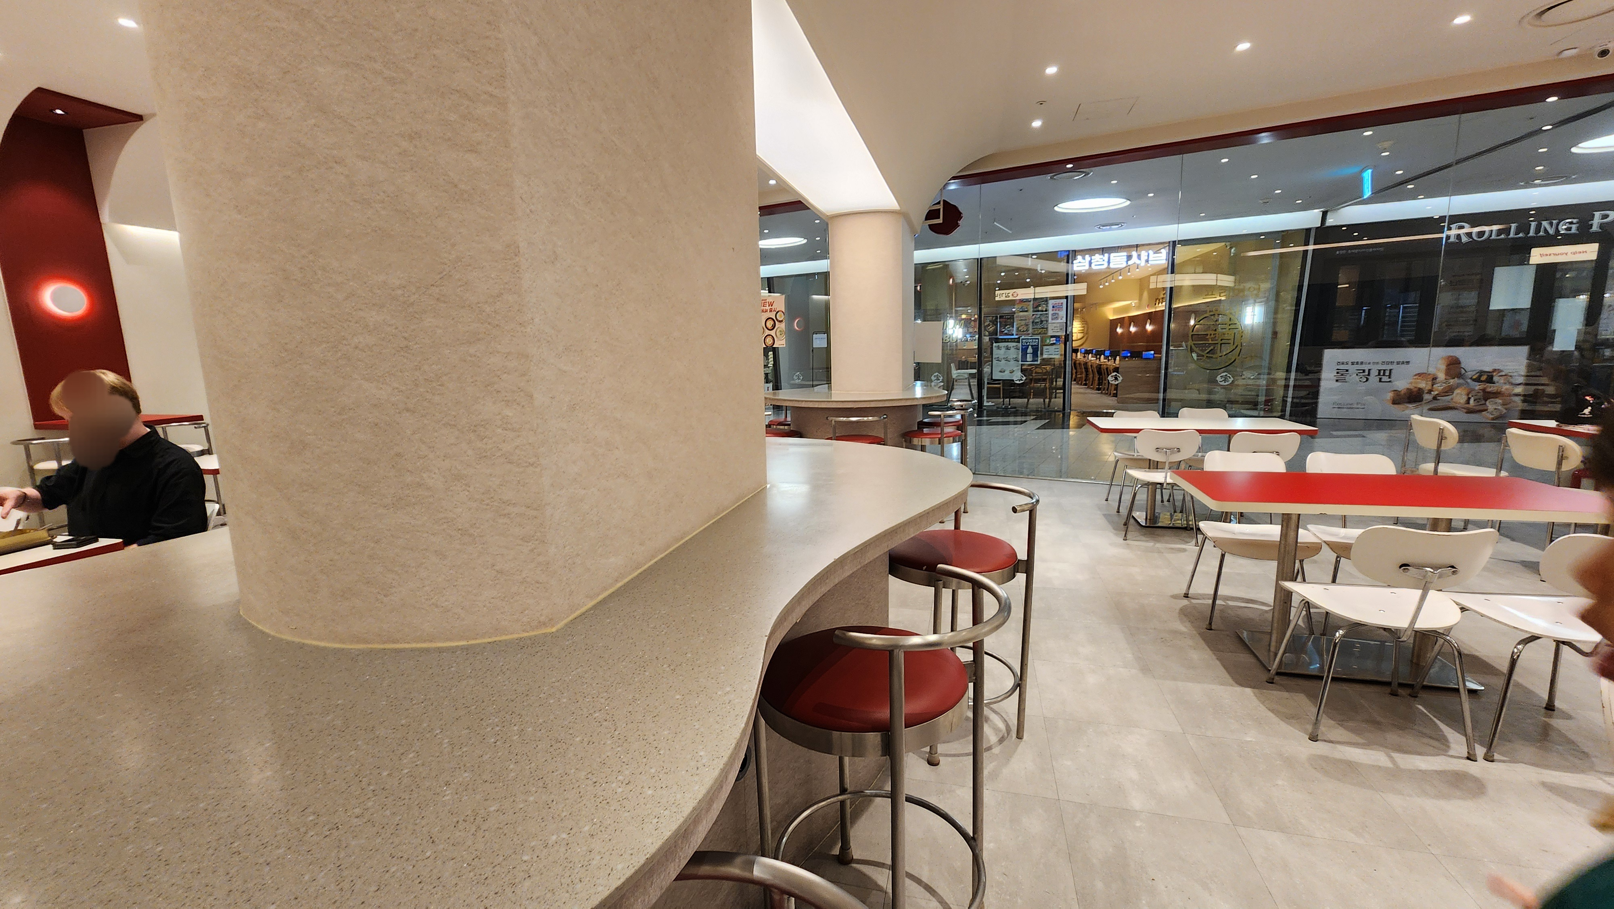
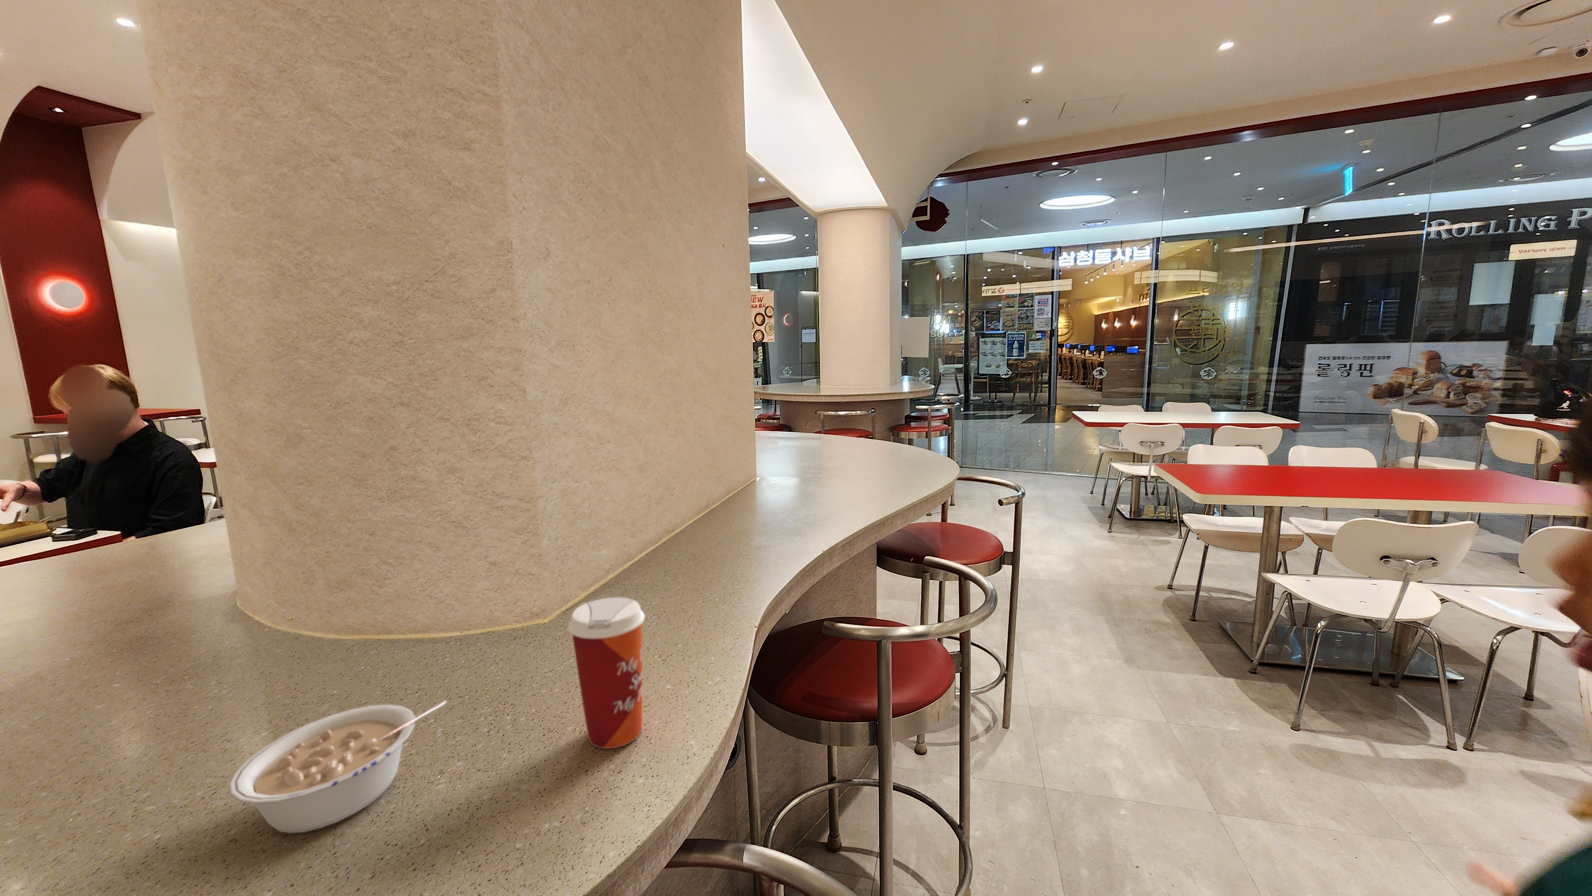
+ paper cup [567,597,645,750]
+ legume [230,698,447,834]
